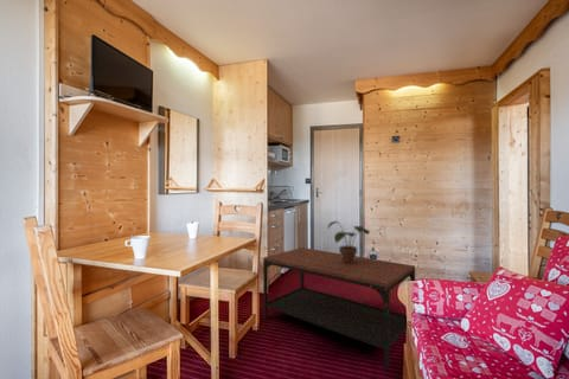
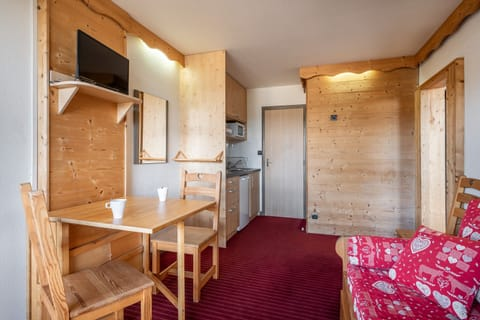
- potted plant [326,220,371,264]
- coffee table [262,246,416,370]
